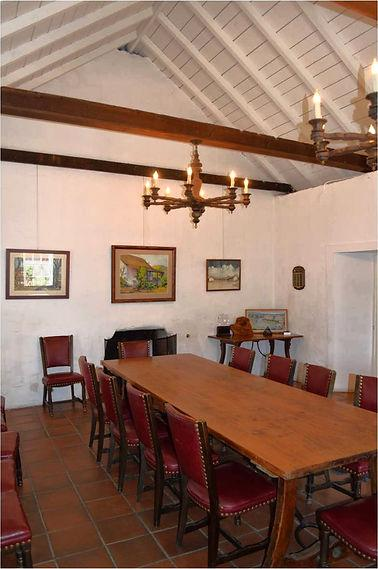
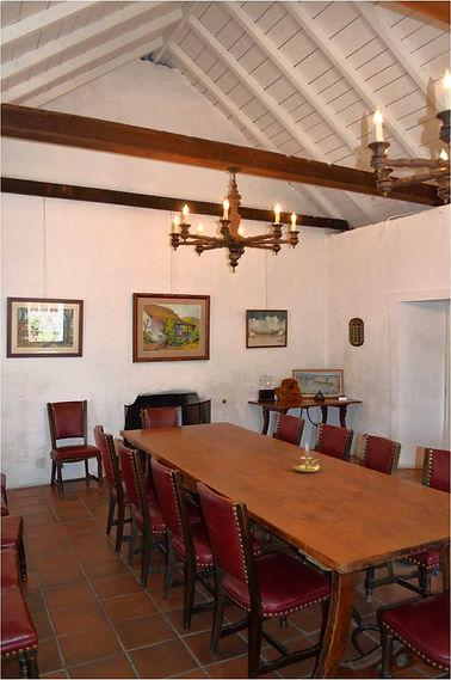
+ candle holder [294,443,321,473]
